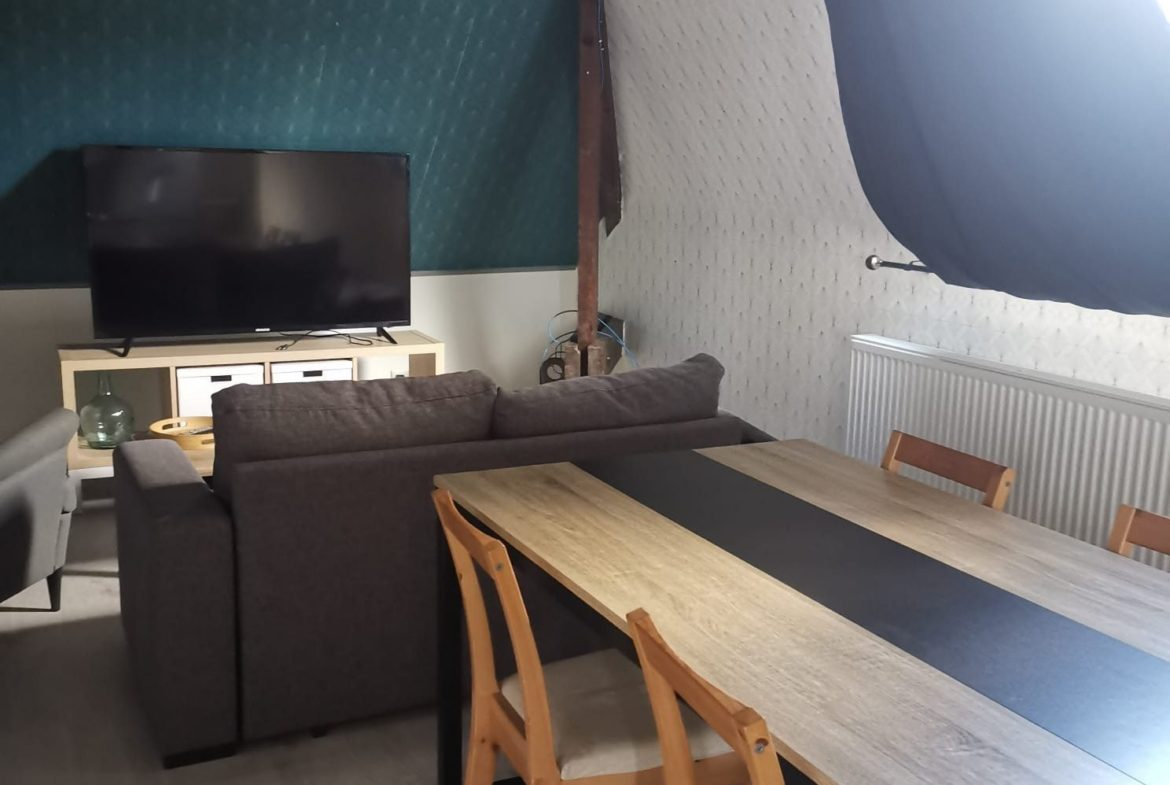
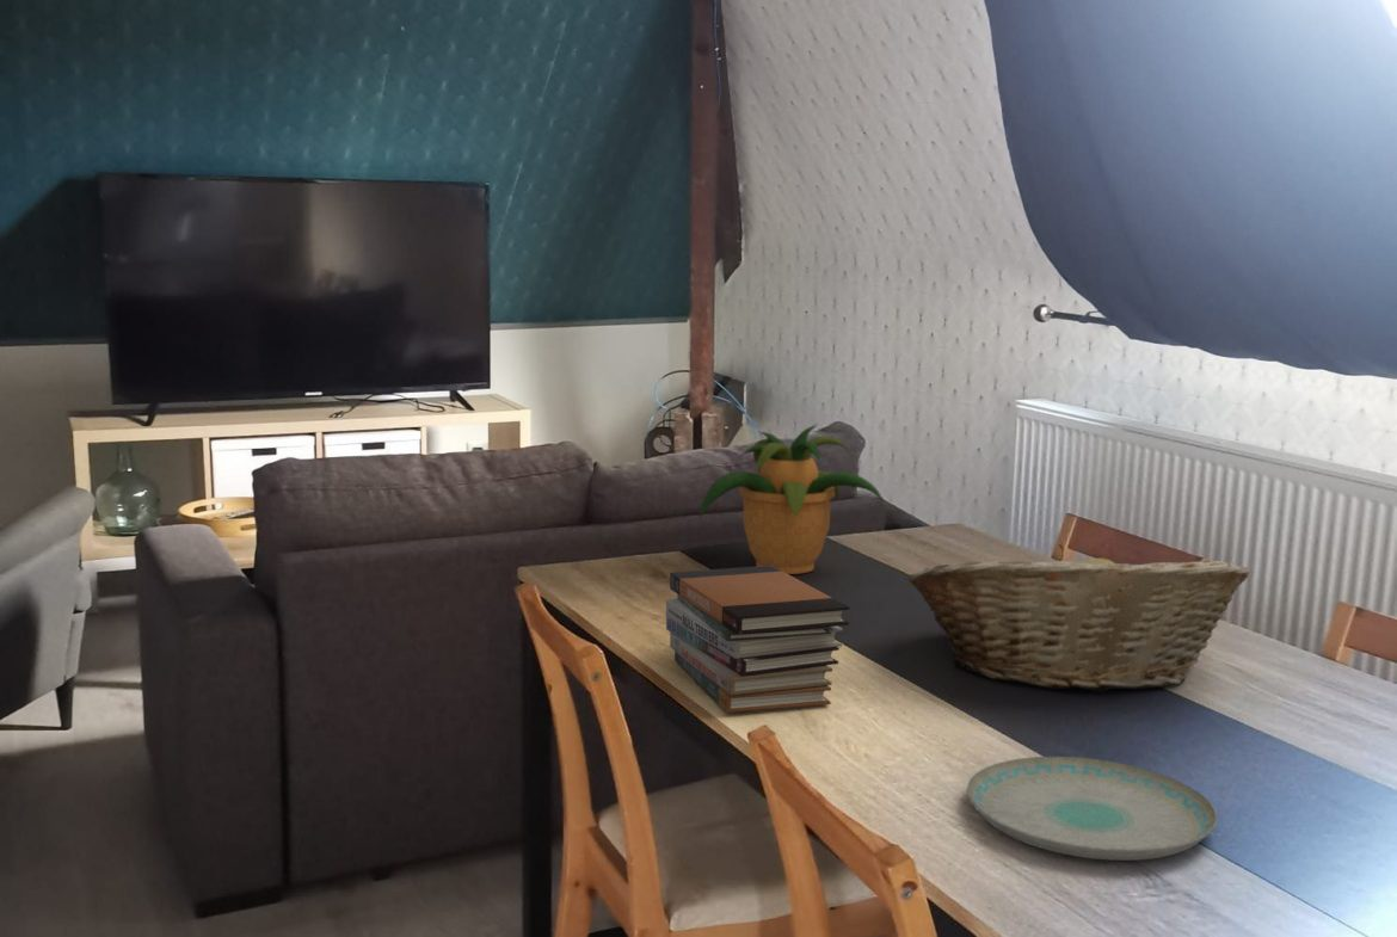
+ plate [966,756,1219,862]
+ fruit basket [907,543,1251,692]
+ potted plant [697,423,886,575]
+ book stack [665,566,850,714]
